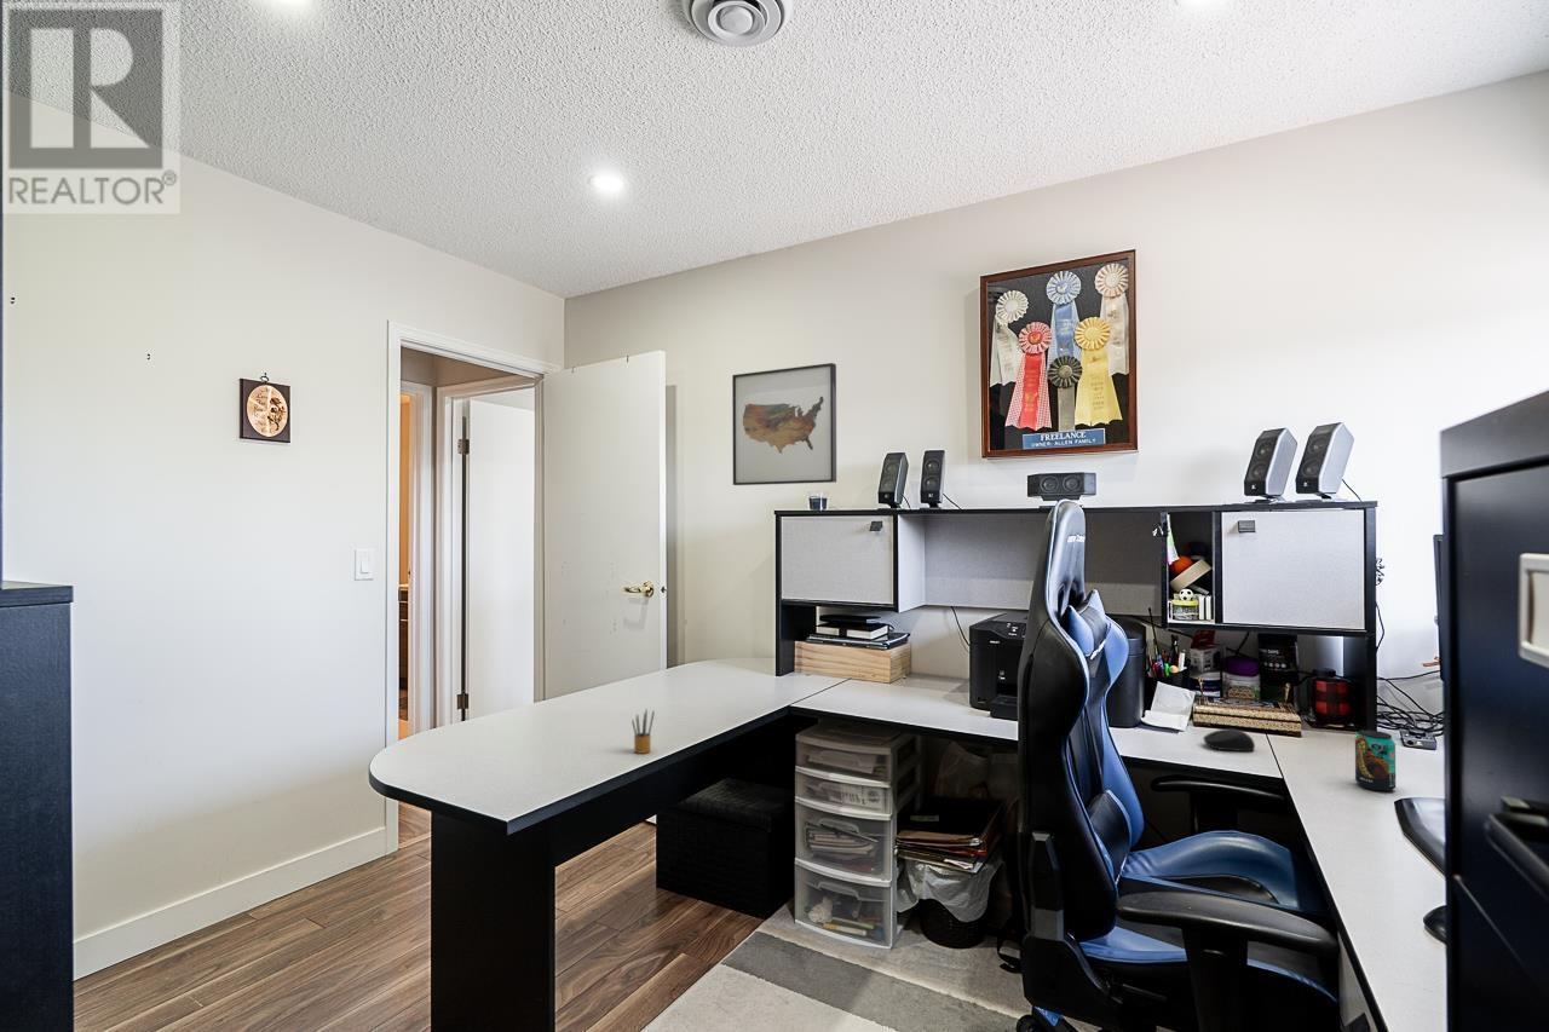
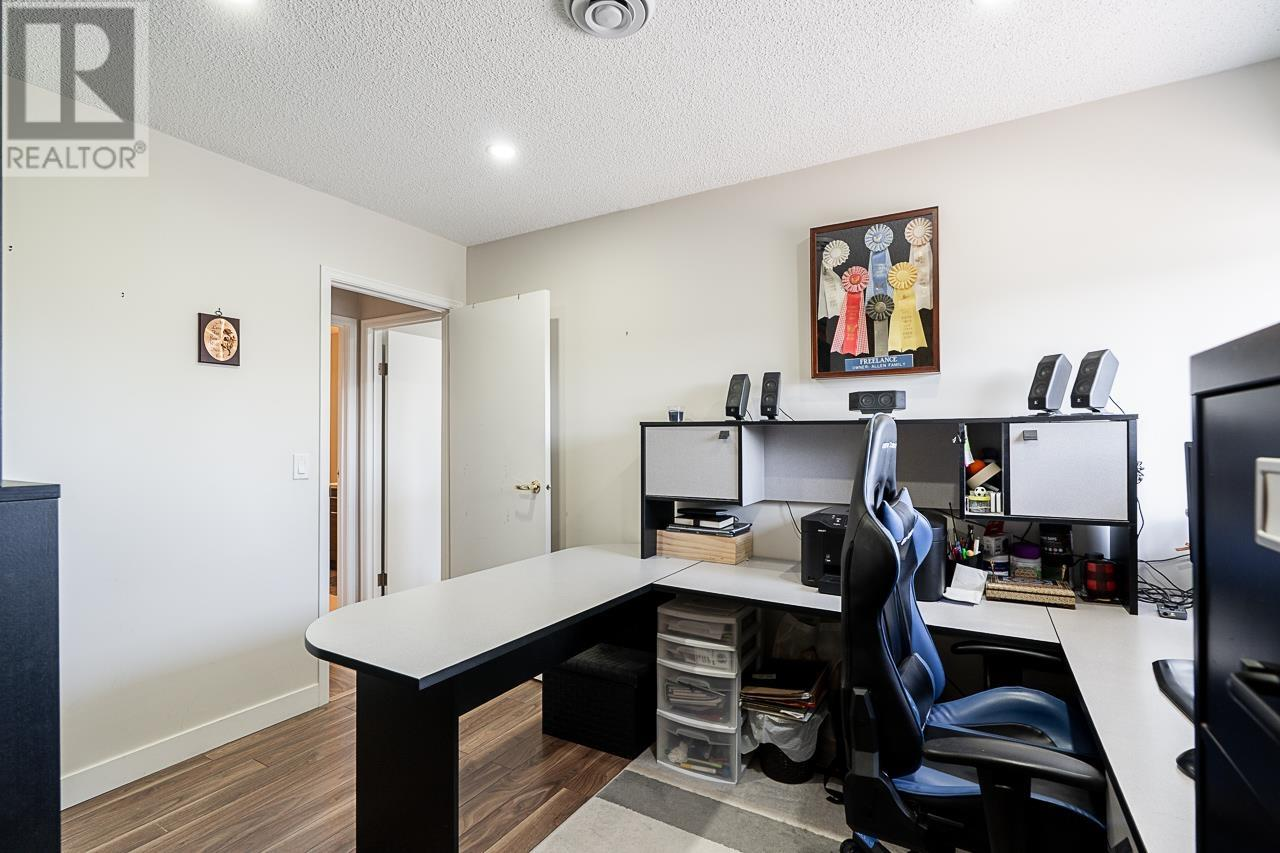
- wall art [731,362,837,486]
- computer mouse [1202,727,1256,753]
- beverage can [1354,728,1397,792]
- pencil box [630,708,656,755]
